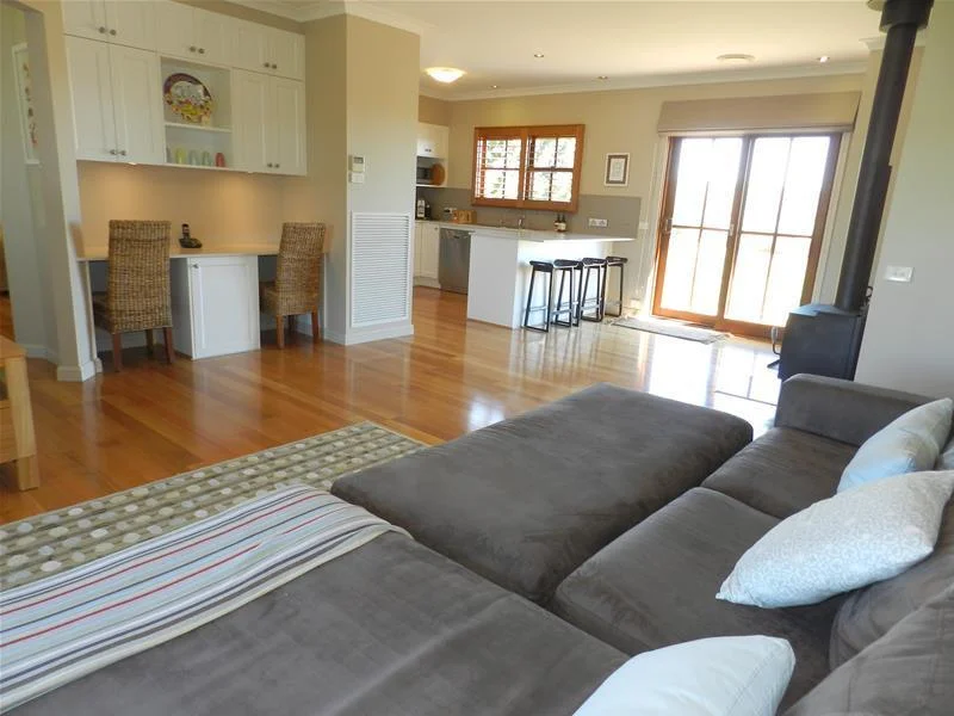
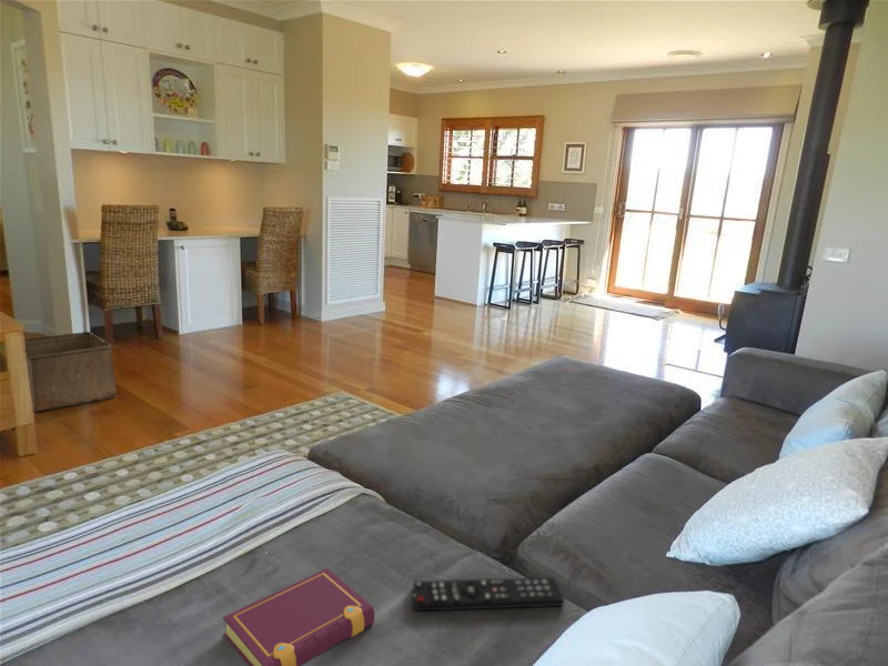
+ storage bin [23,331,118,413]
+ remote control [412,576,565,613]
+ book [222,567,375,666]
